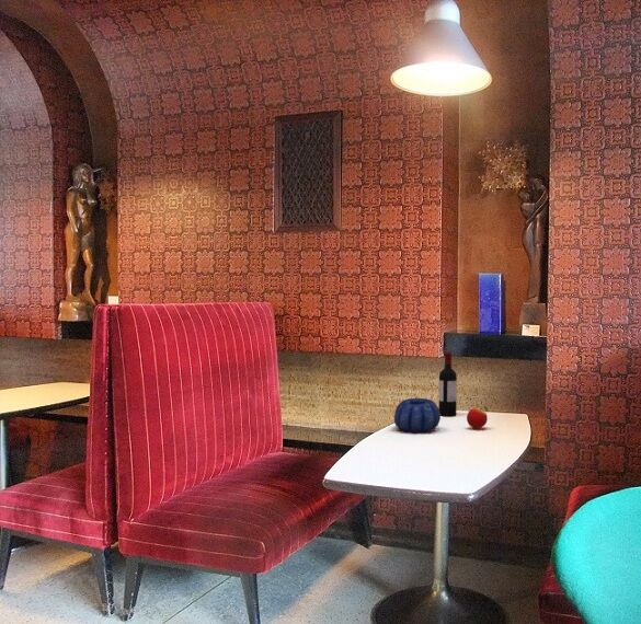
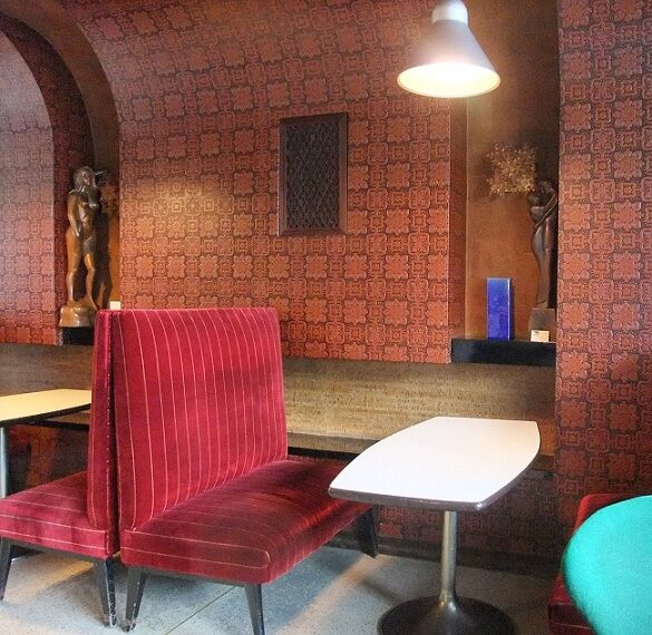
- apple [466,406,489,429]
- decorative bowl [393,397,442,434]
- wine bottle [438,350,458,417]
